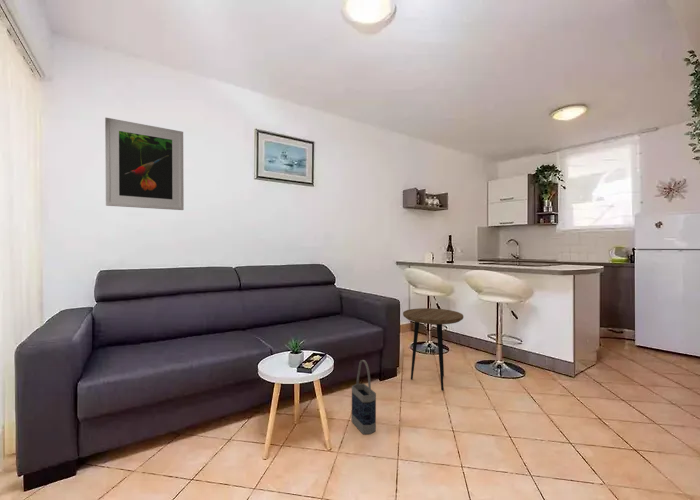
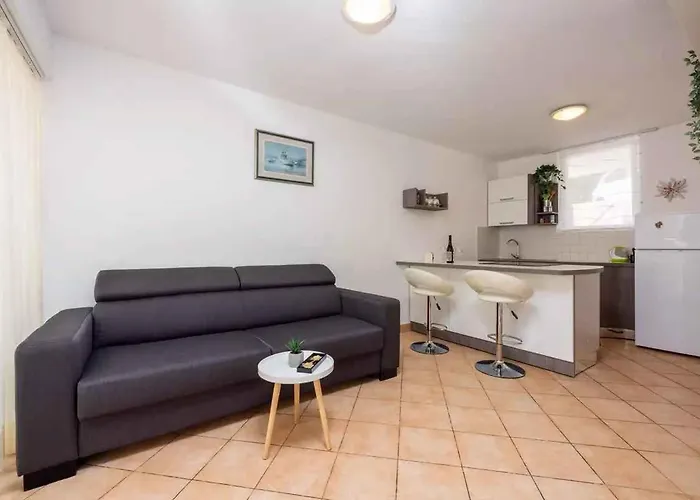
- side table [402,307,464,392]
- bag [351,359,377,435]
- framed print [104,117,185,211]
